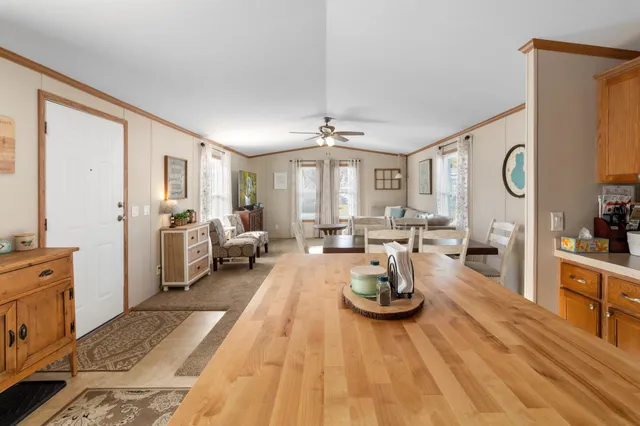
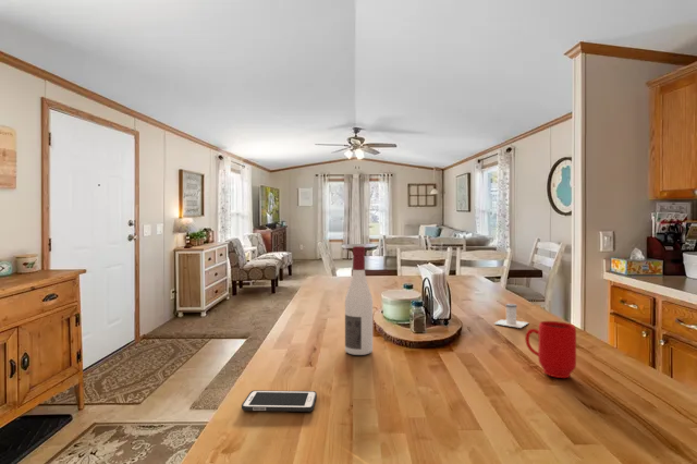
+ cell phone [241,389,318,413]
+ mug [524,320,577,379]
+ salt shaker [493,303,529,329]
+ alcohol [344,245,374,356]
